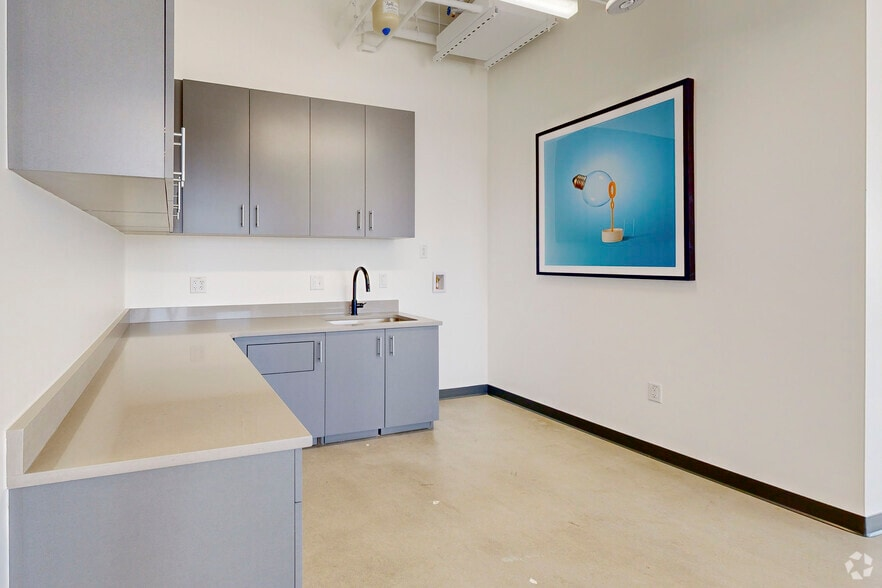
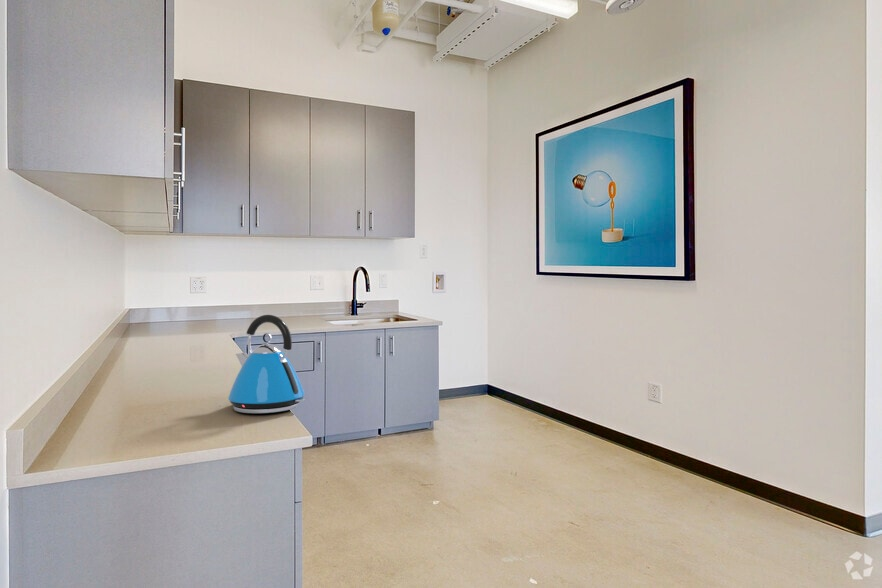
+ kettle [227,314,306,415]
